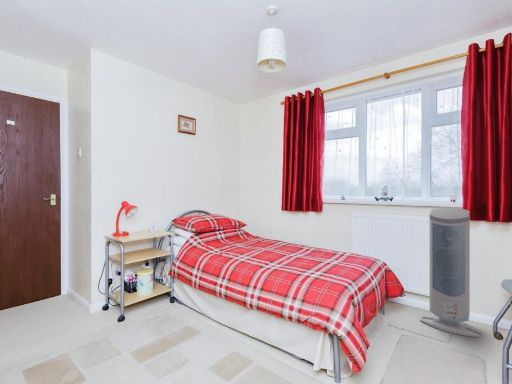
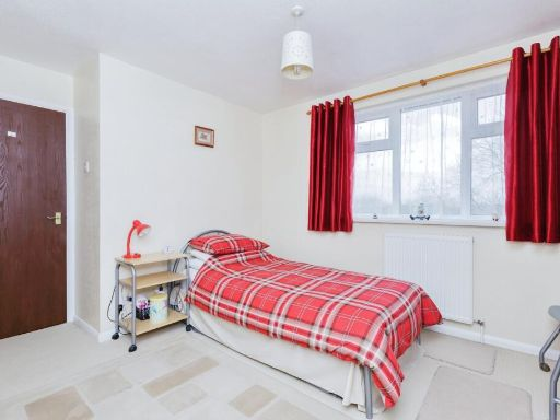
- air purifier [419,206,481,338]
